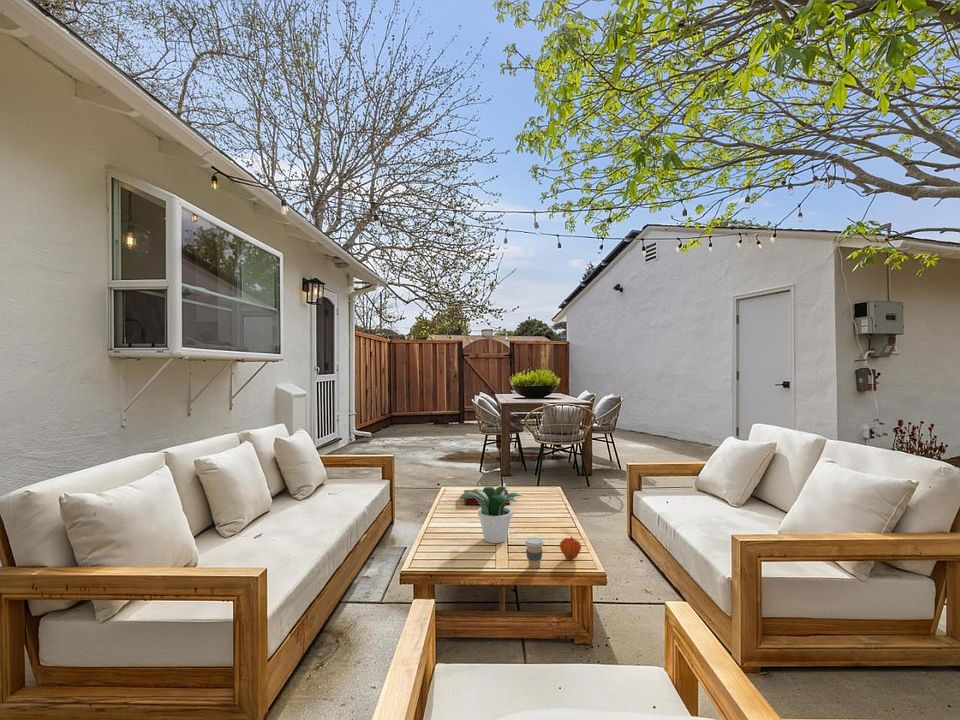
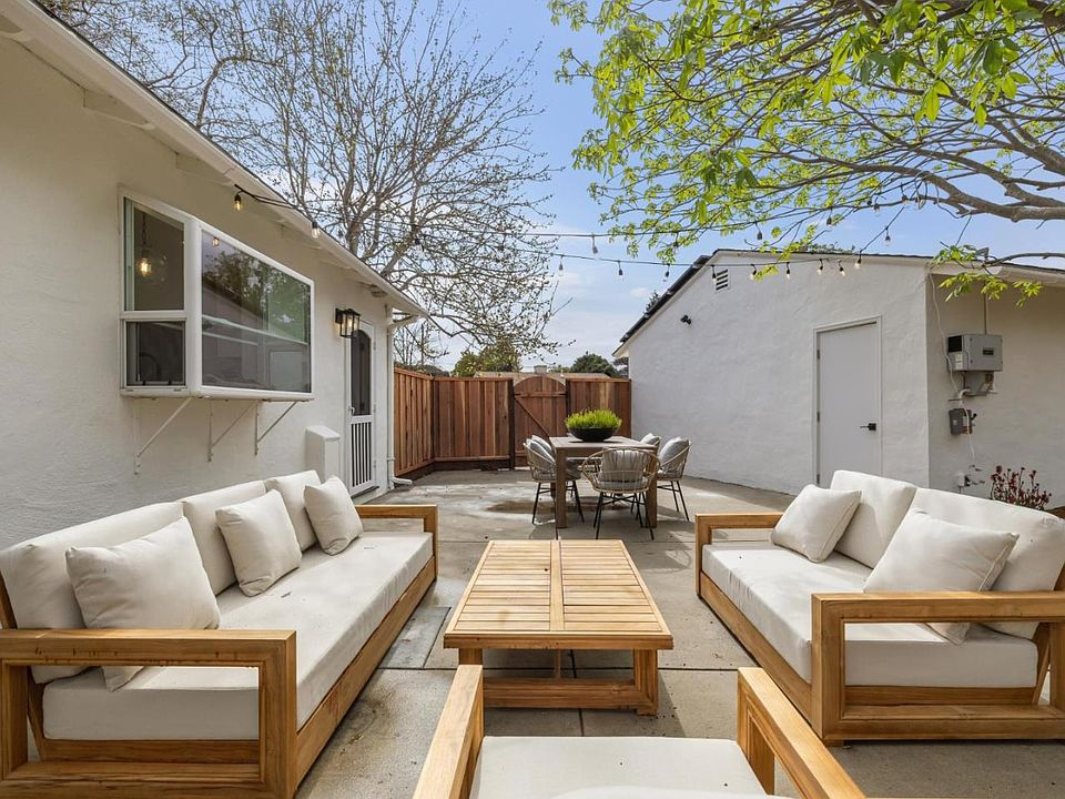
- coffee cup [524,537,545,569]
- potted plant [458,485,523,544]
- fruit [559,535,582,561]
- book [463,488,511,506]
